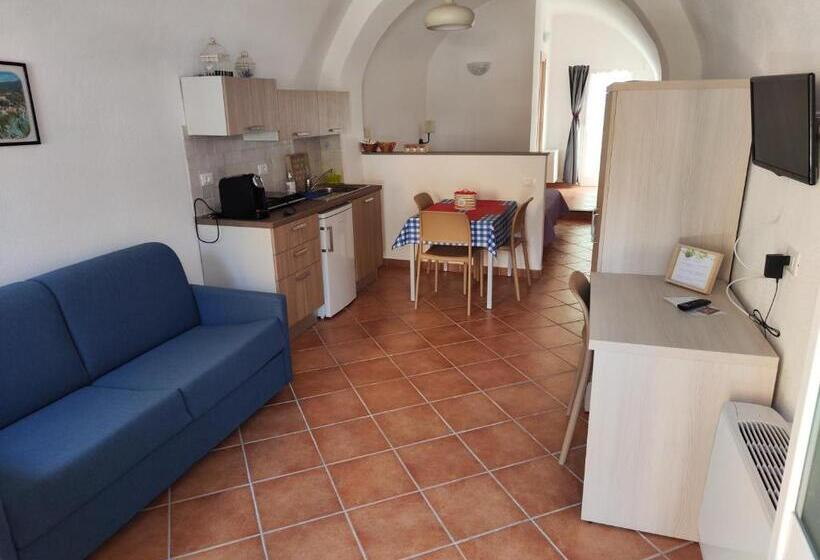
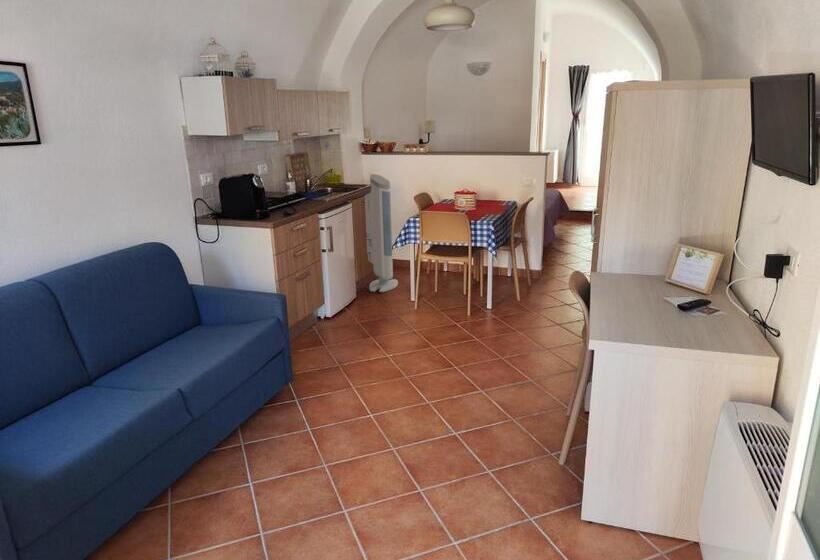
+ air purifier [364,173,399,293]
